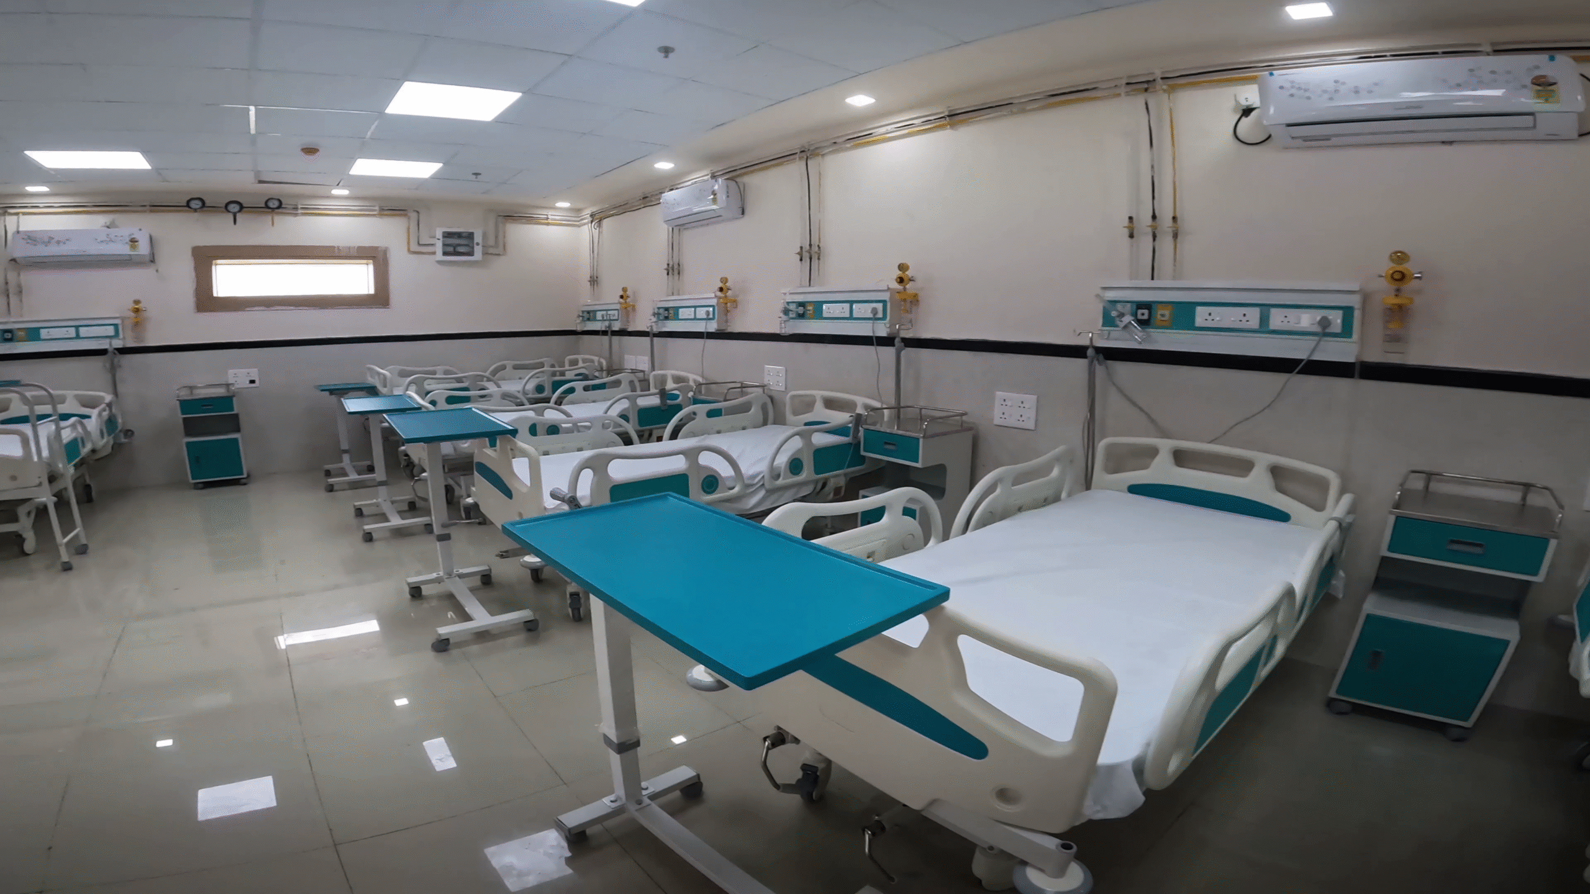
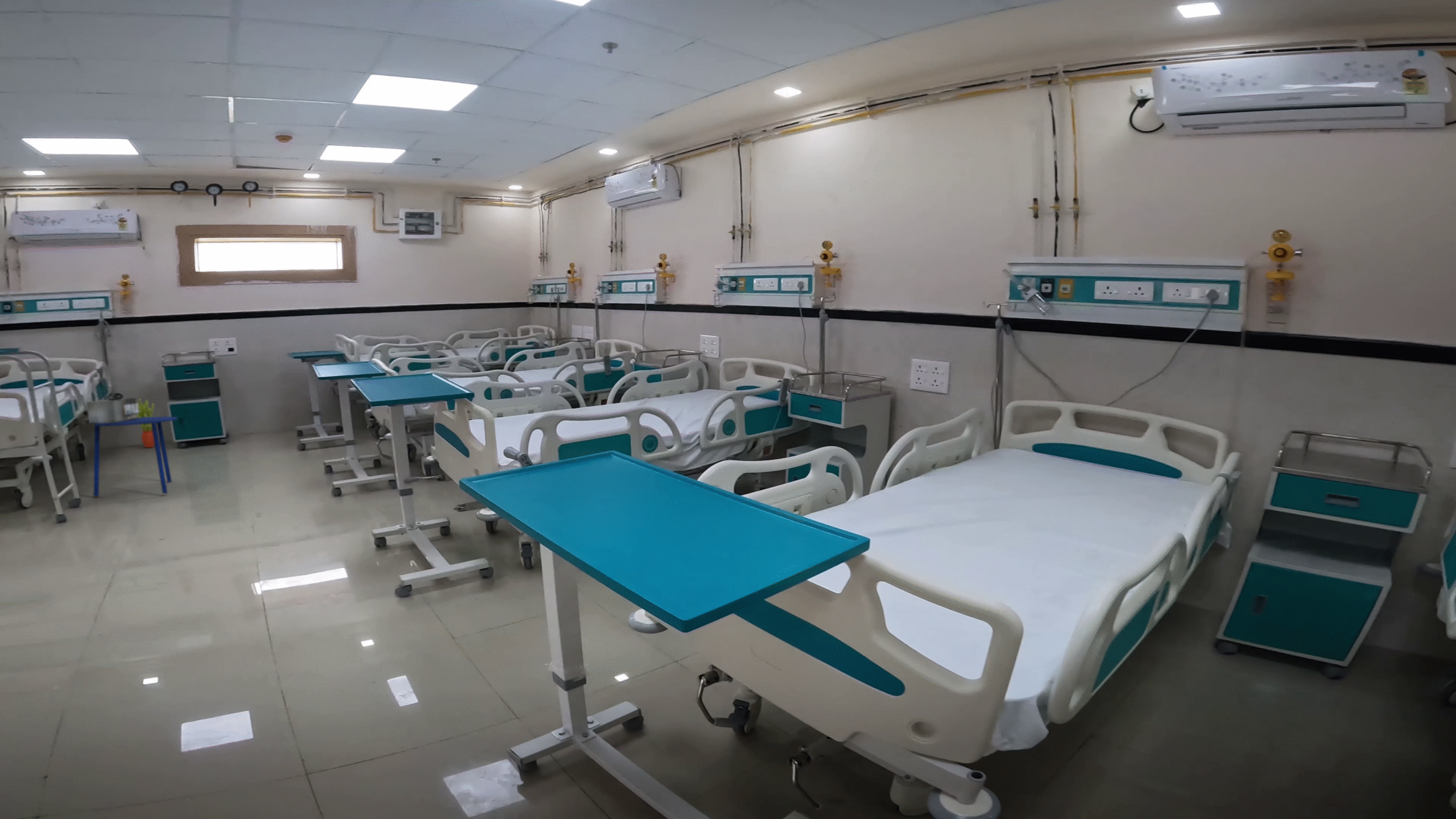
+ side table [93,416,178,497]
+ potted plant [136,398,155,448]
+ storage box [86,397,139,424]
